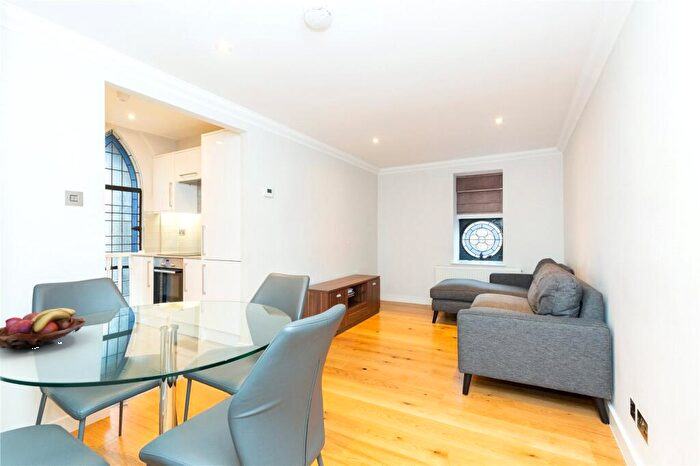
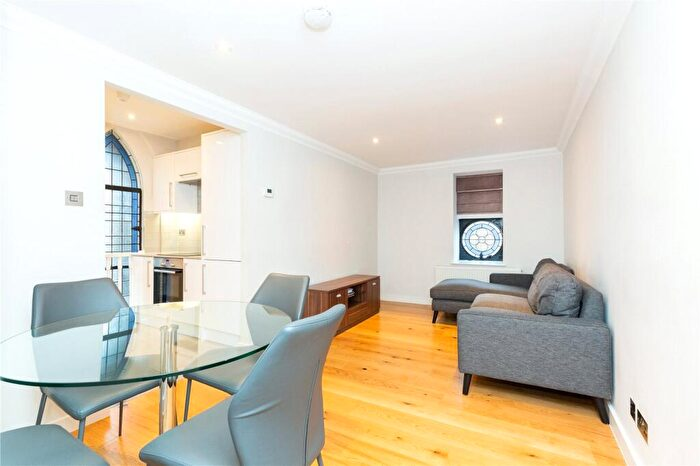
- fruit basket [0,307,86,350]
